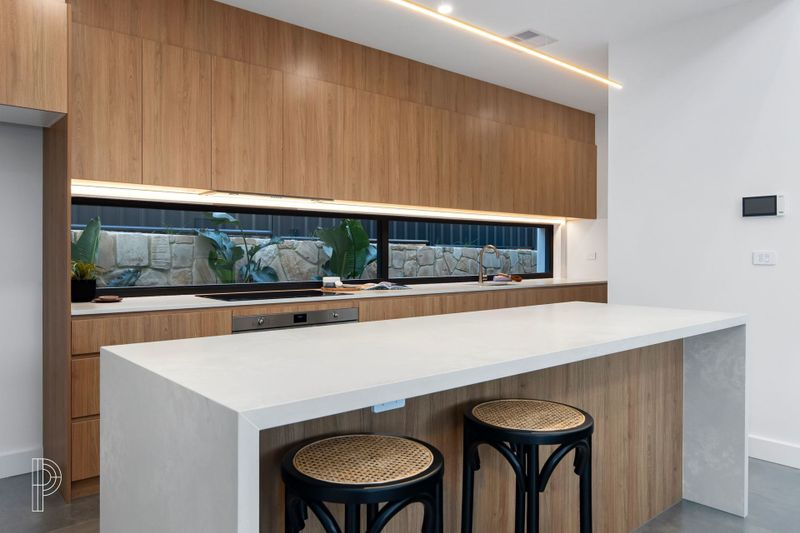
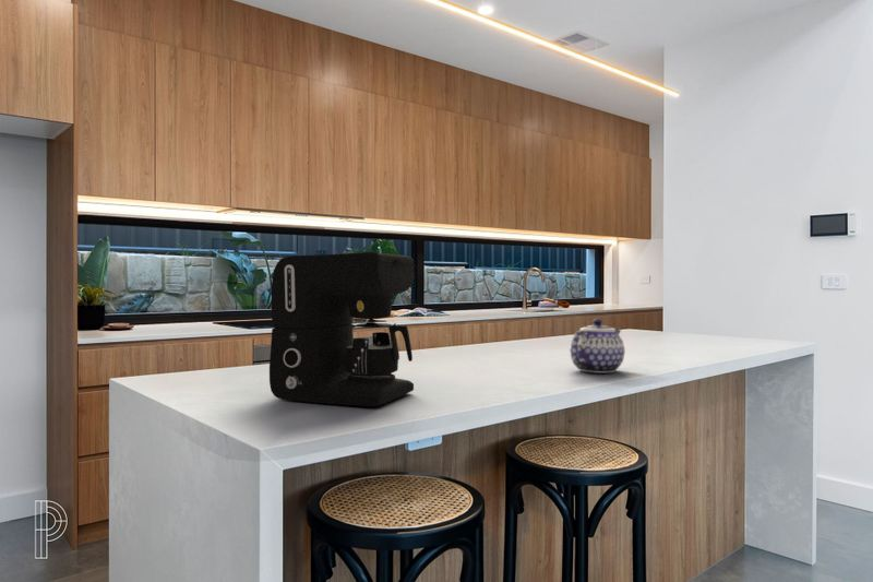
+ coffee maker [268,251,415,407]
+ teapot [569,318,626,375]
